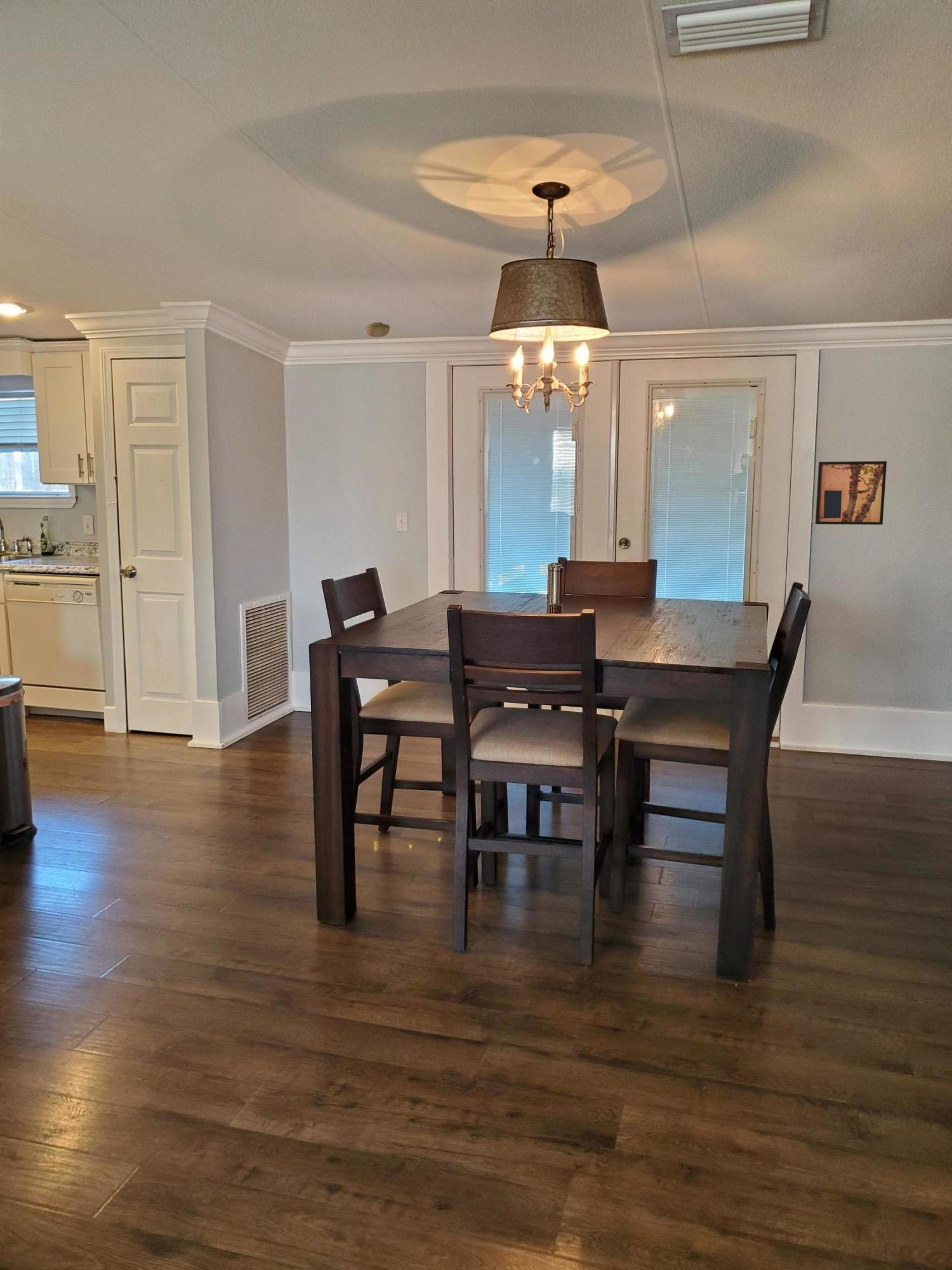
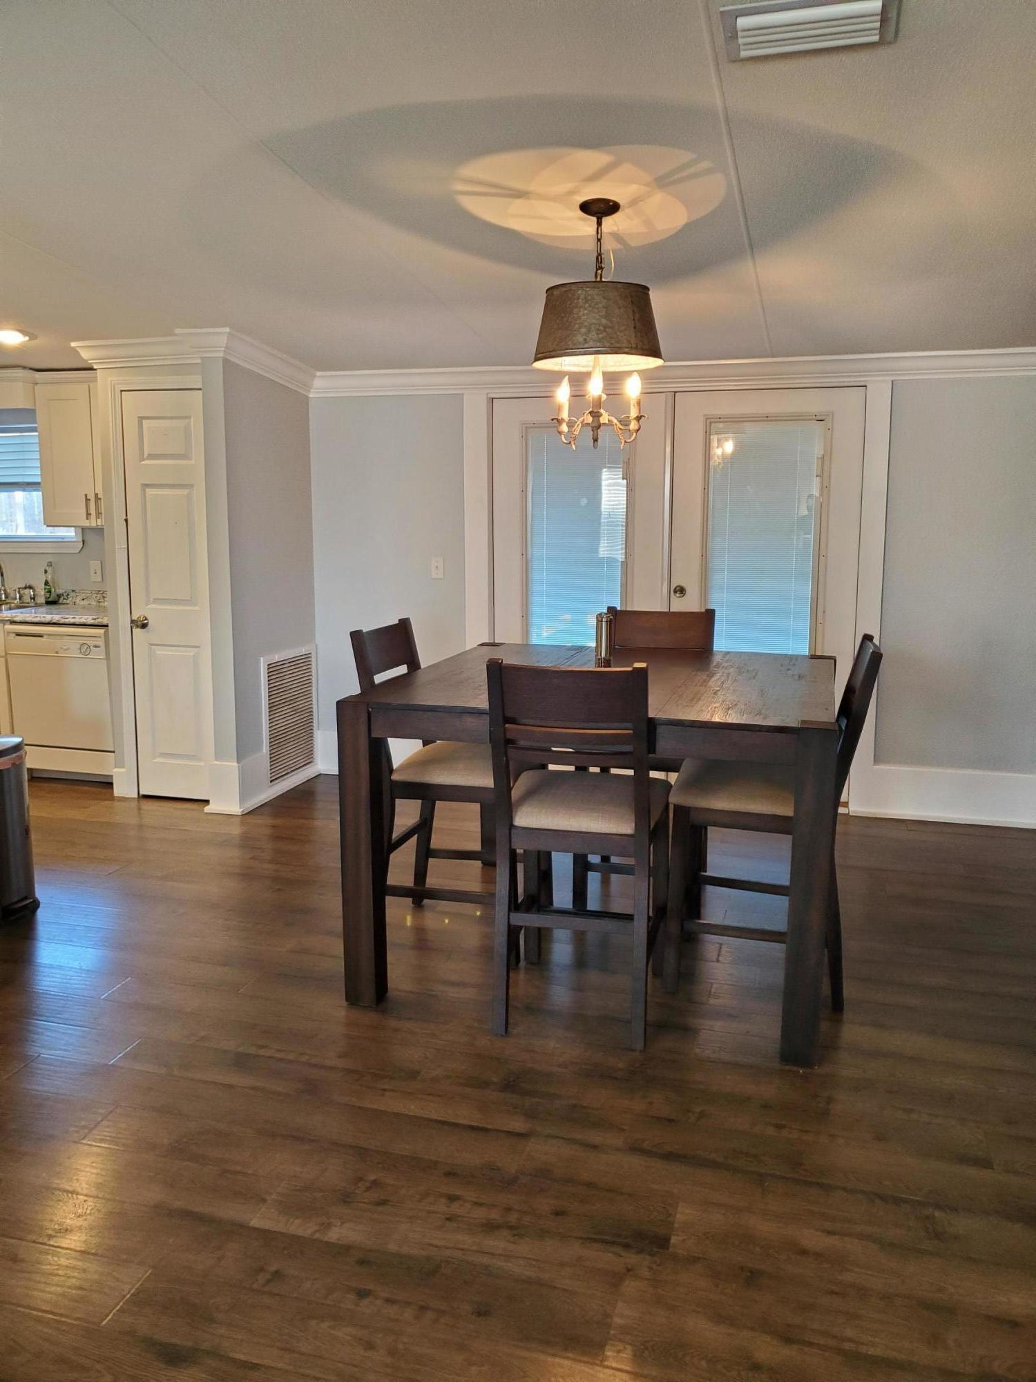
- wall art [815,460,887,525]
- smoke detector [364,322,390,338]
